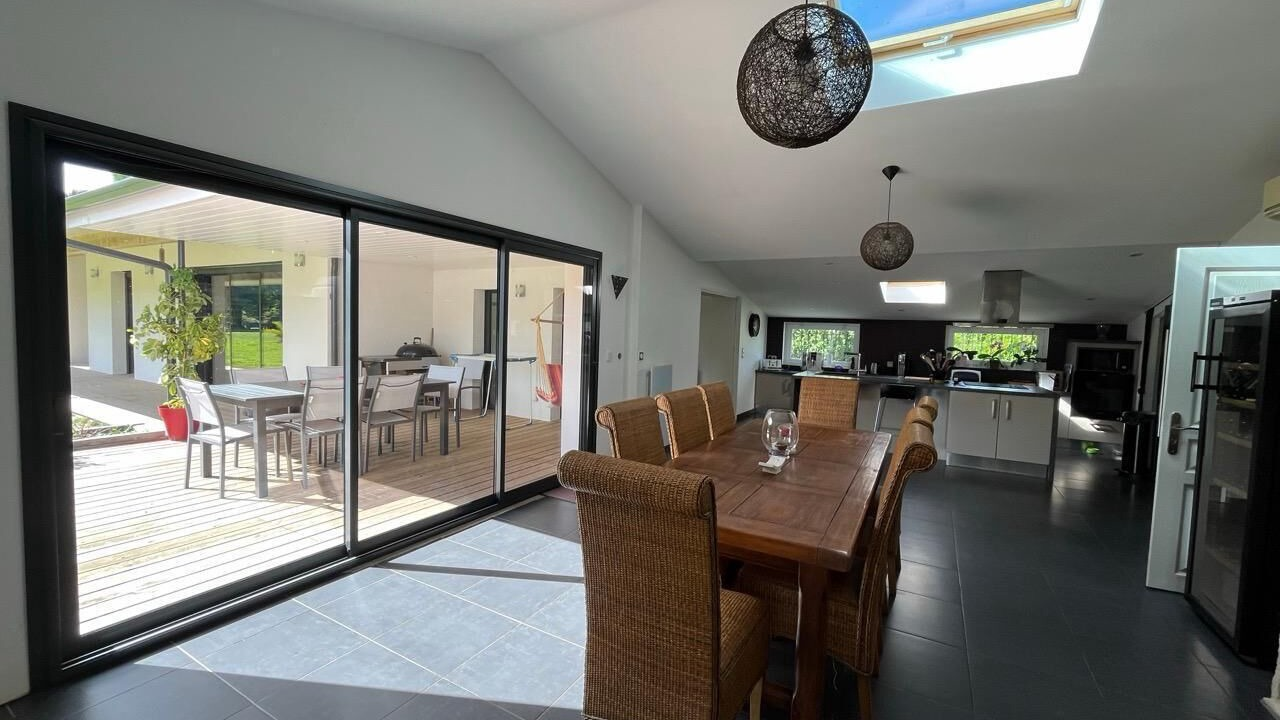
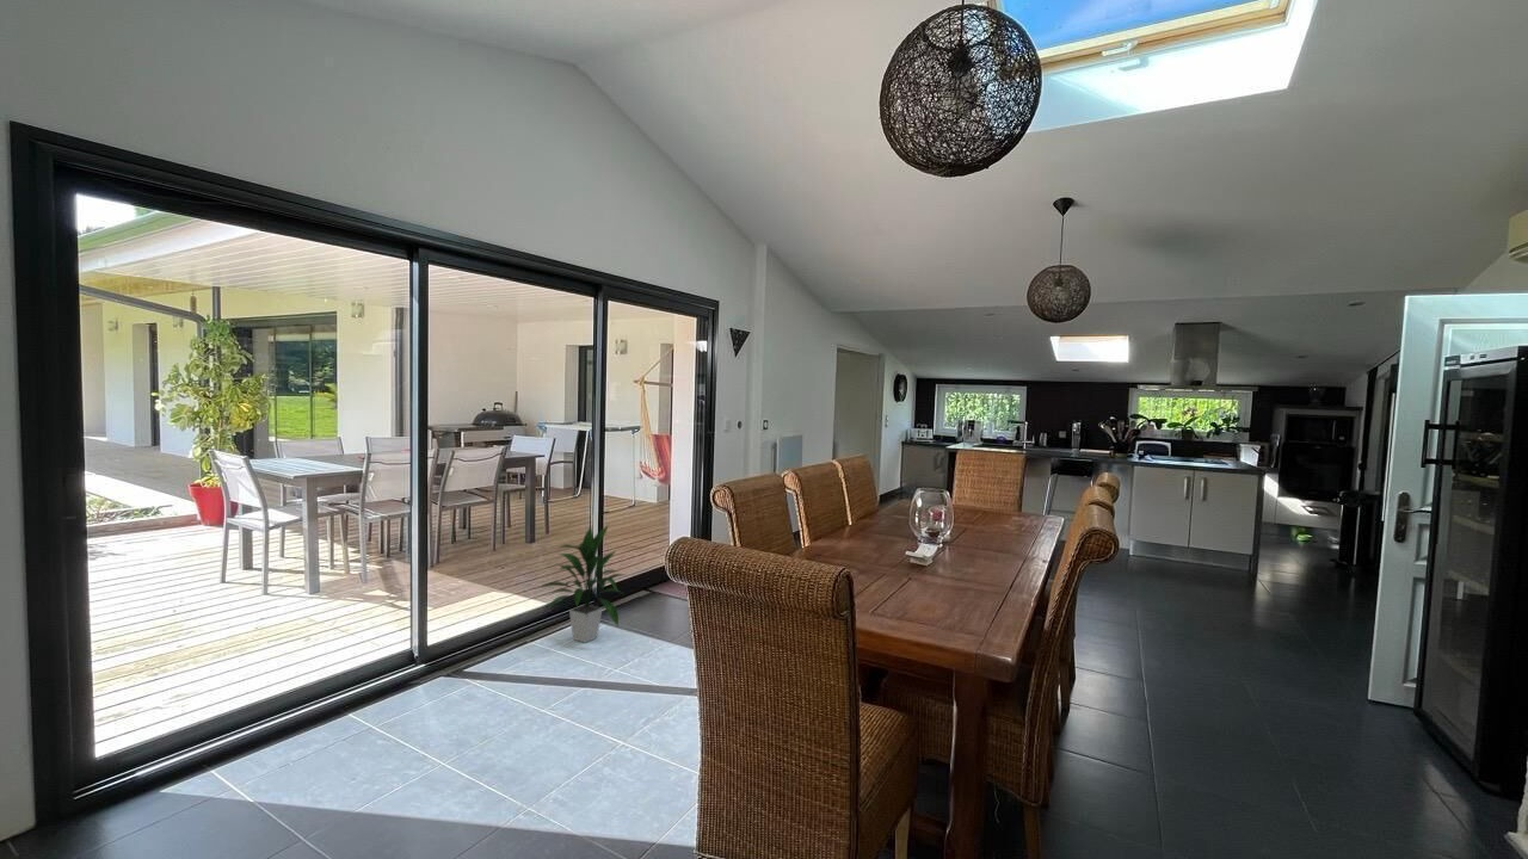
+ indoor plant [536,524,628,644]
